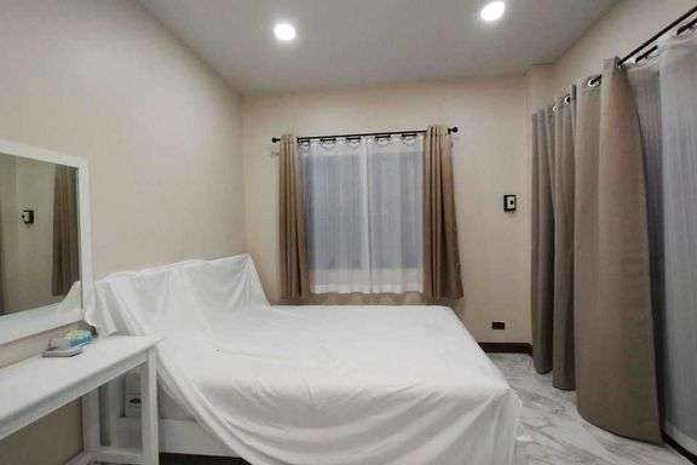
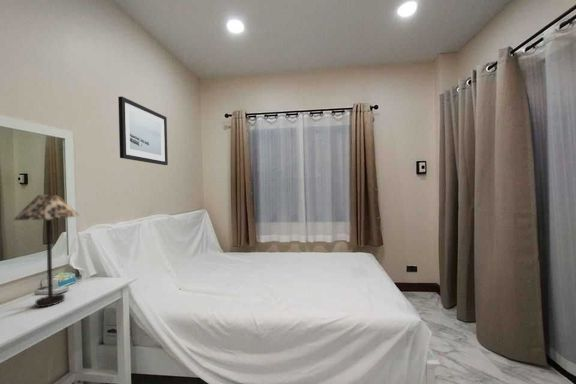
+ wall art [117,95,169,166]
+ table lamp [12,194,81,308]
